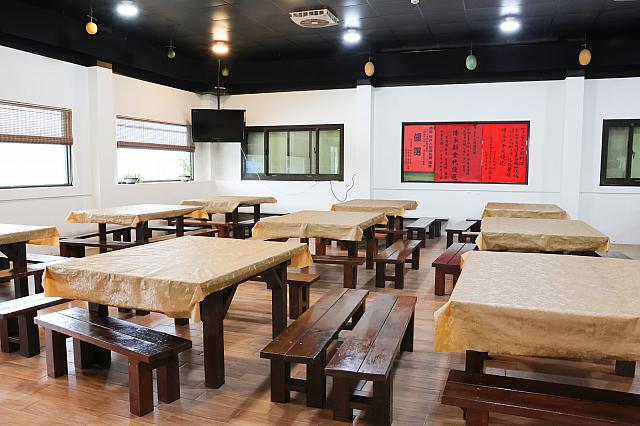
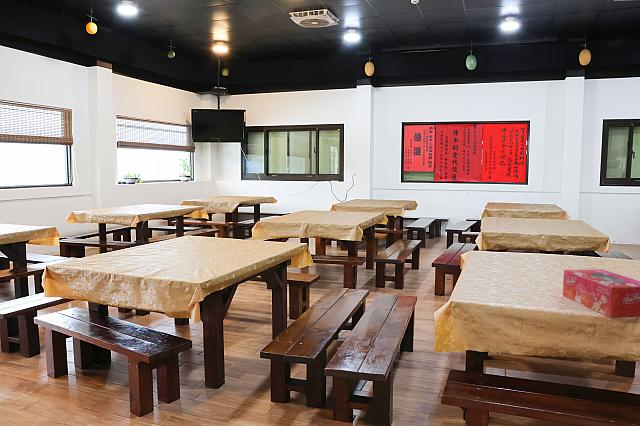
+ tissue box [562,269,640,319]
